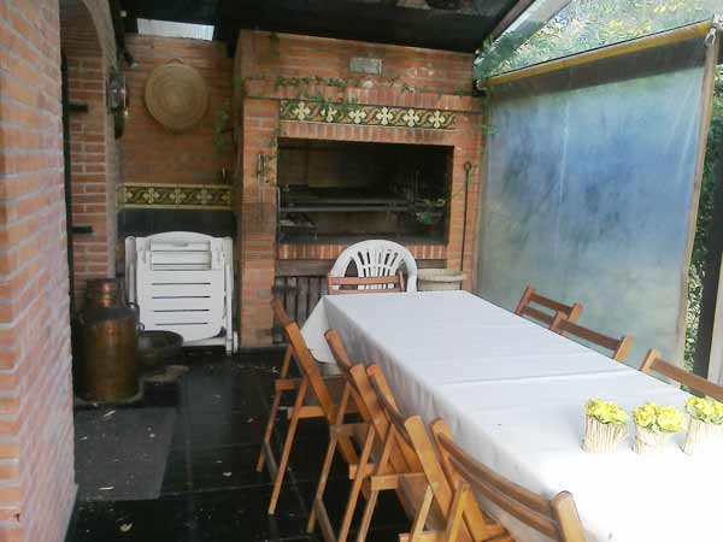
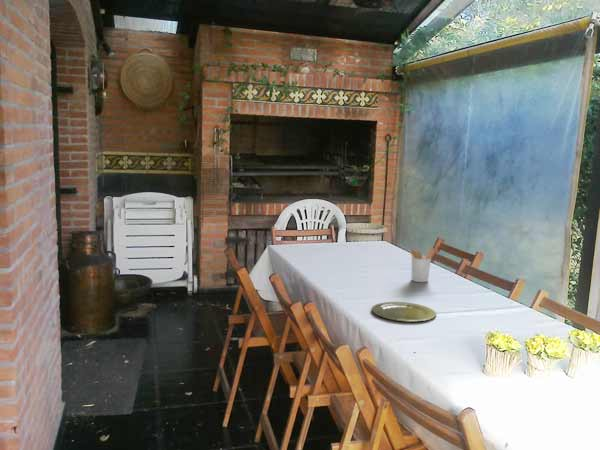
+ utensil holder [407,247,435,283]
+ plate [371,301,437,323]
